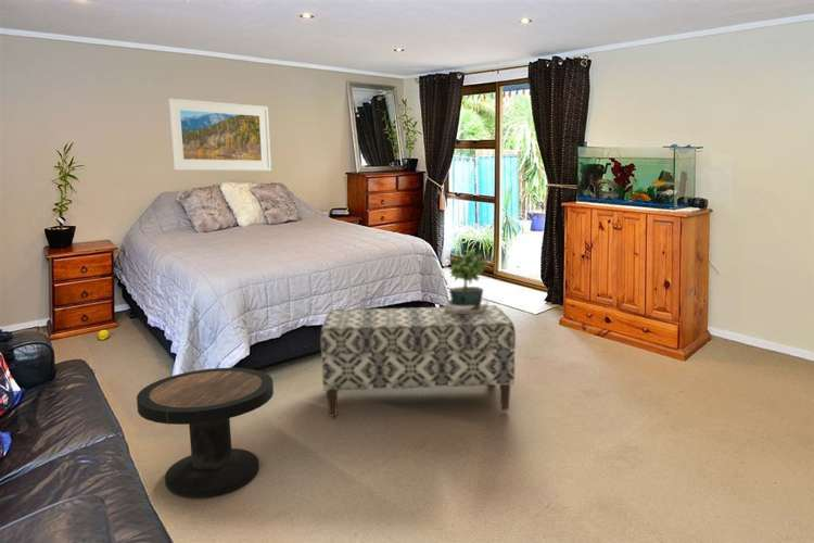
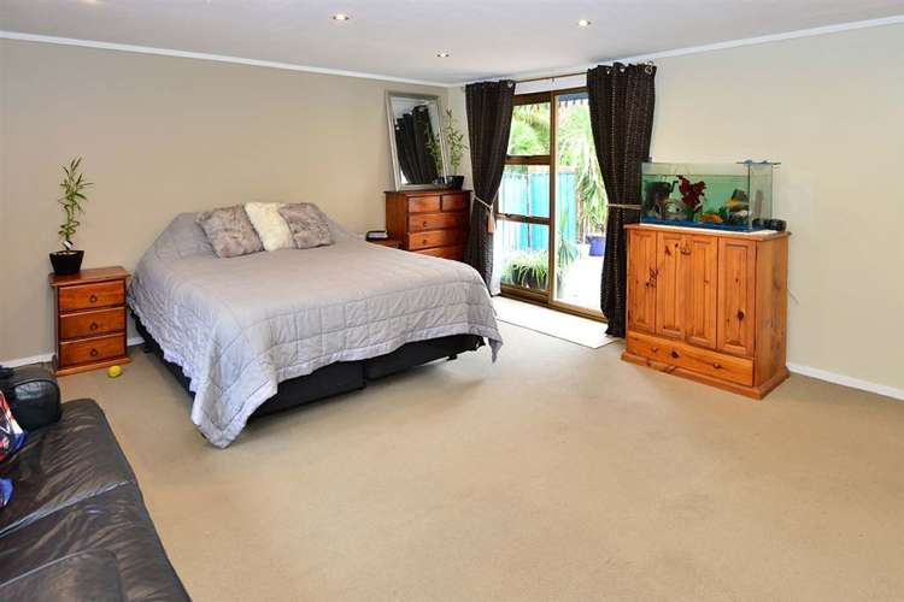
- potted plant [442,248,489,317]
- bench [319,304,517,417]
- side table [136,367,275,497]
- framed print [167,98,272,172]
